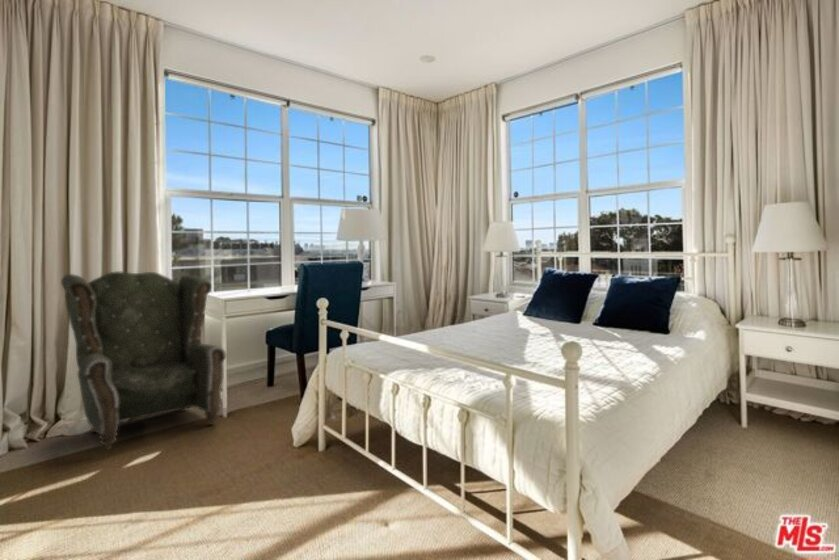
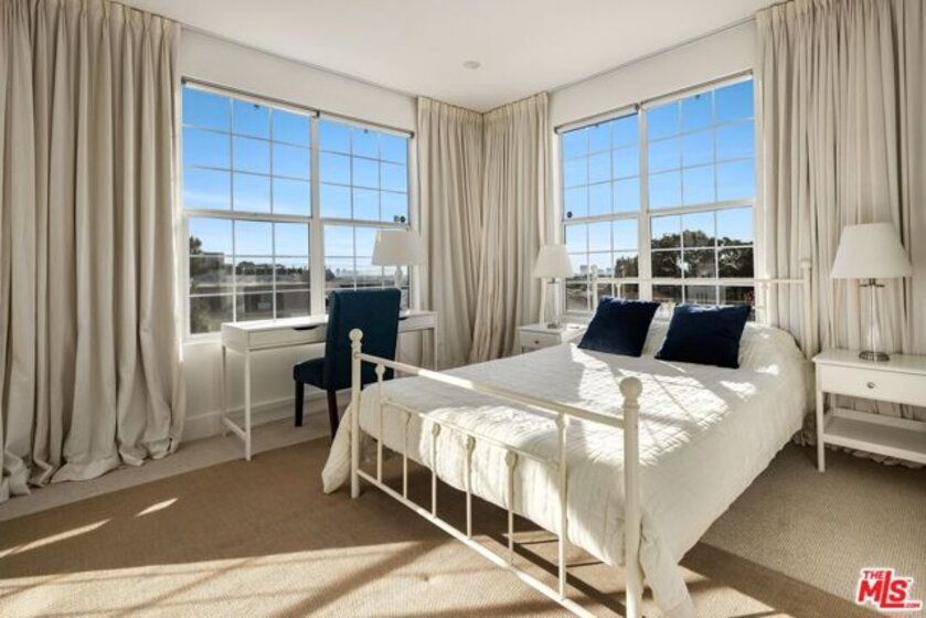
- wingback chair [60,270,228,451]
